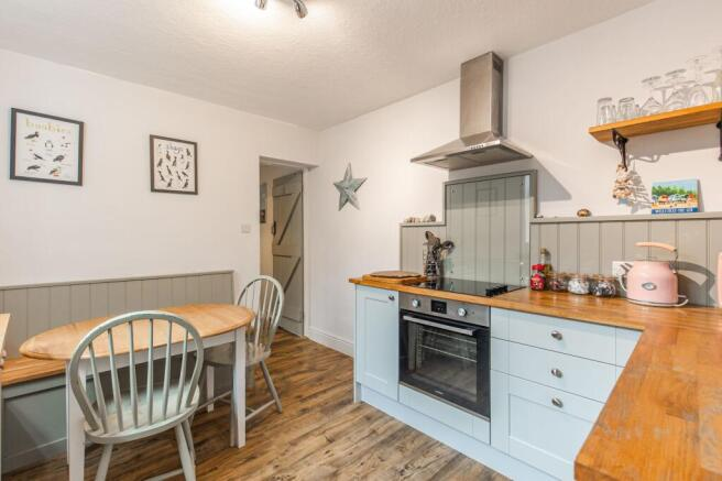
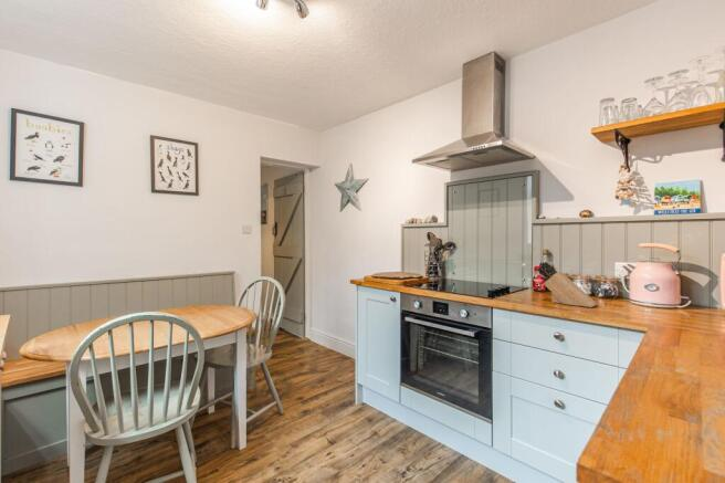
+ knife block [537,261,598,308]
